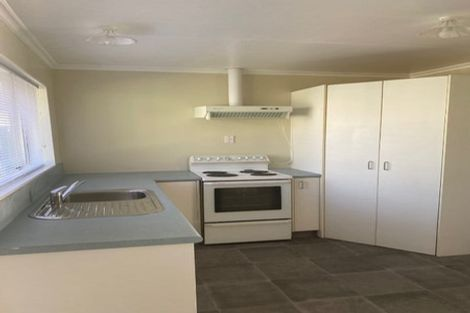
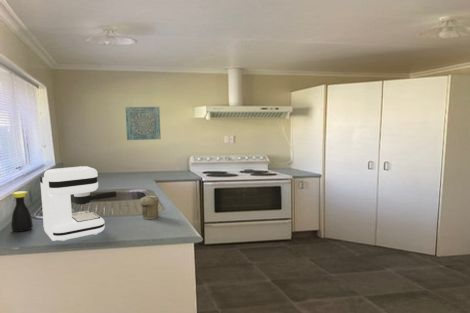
+ jar [140,195,160,220]
+ coffee maker [39,165,117,242]
+ wall art [124,106,162,141]
+ bottle [10,190,34,233]
